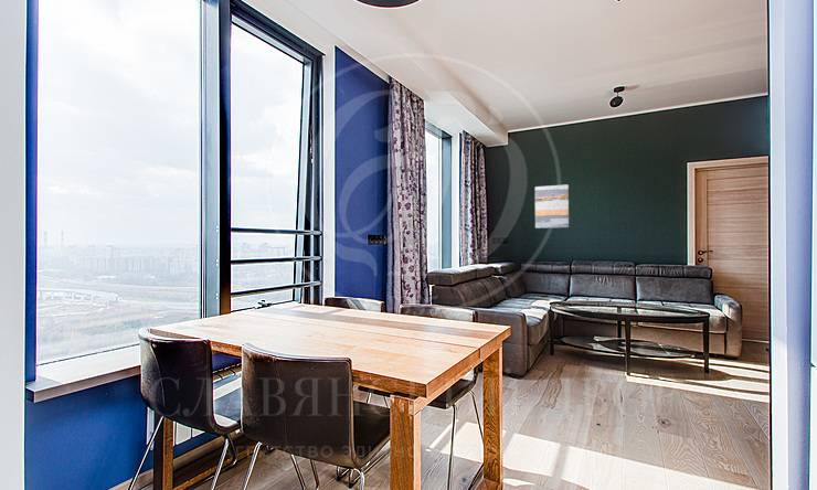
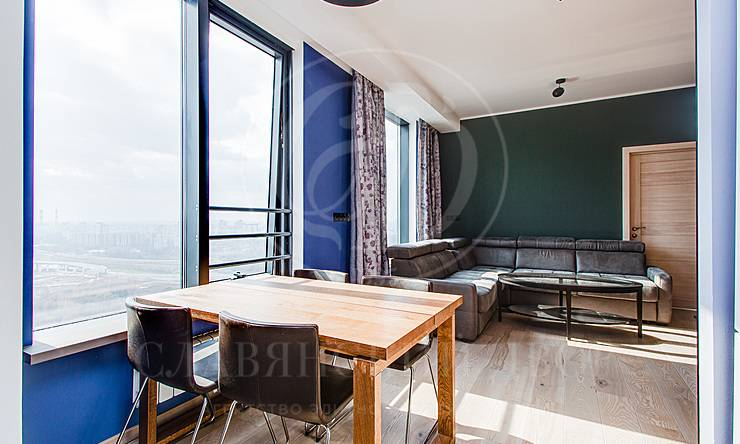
- wall art [534,183,570,230]
